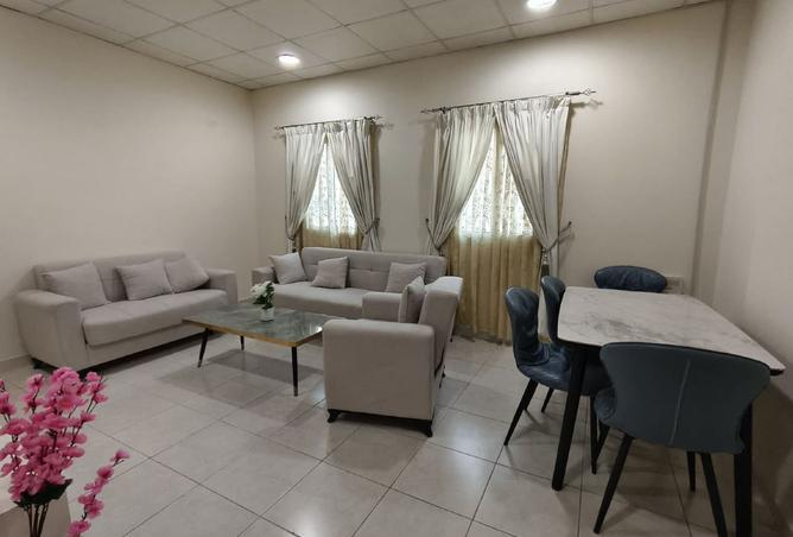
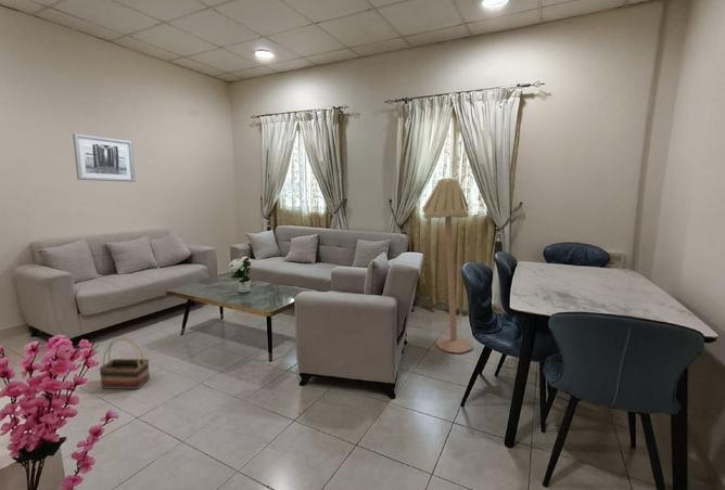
+ floor lamp [421,176,474,353]
+ basket [98,336,151,390]
+ wall art [72,132,136,183]
